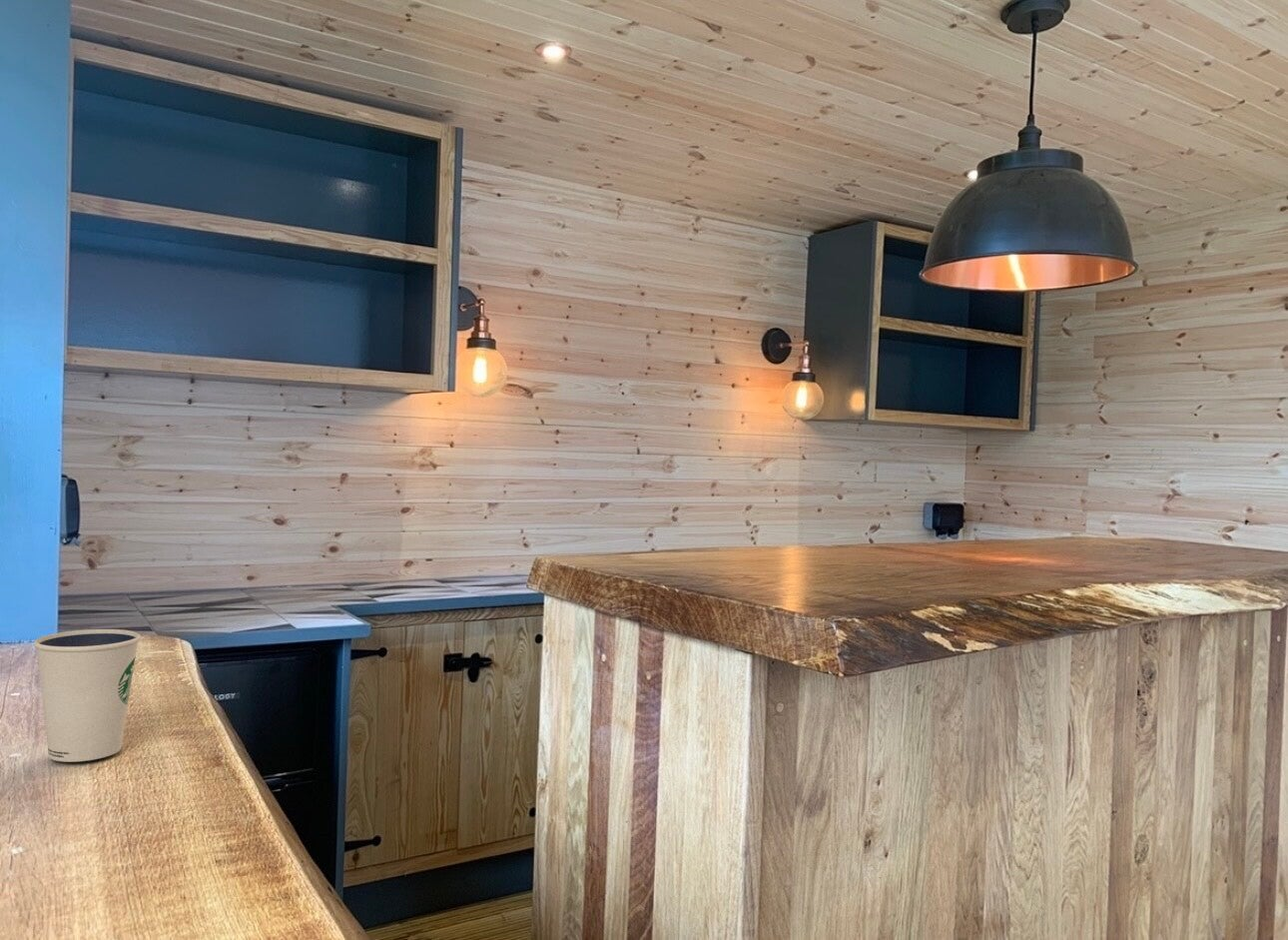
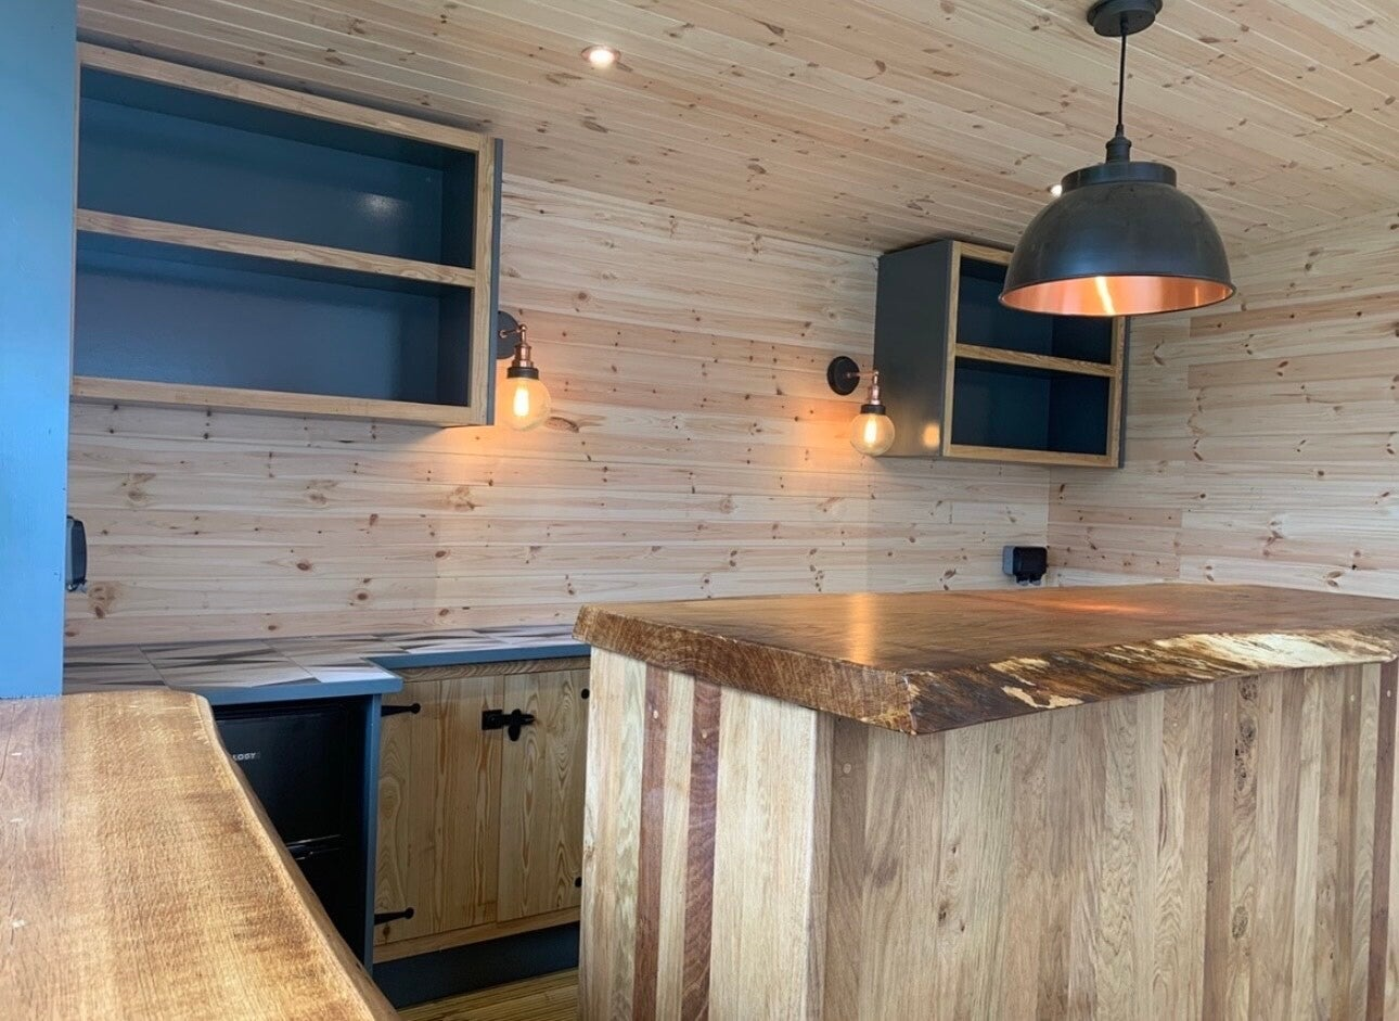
- dixie cup [33,628,142,763]
